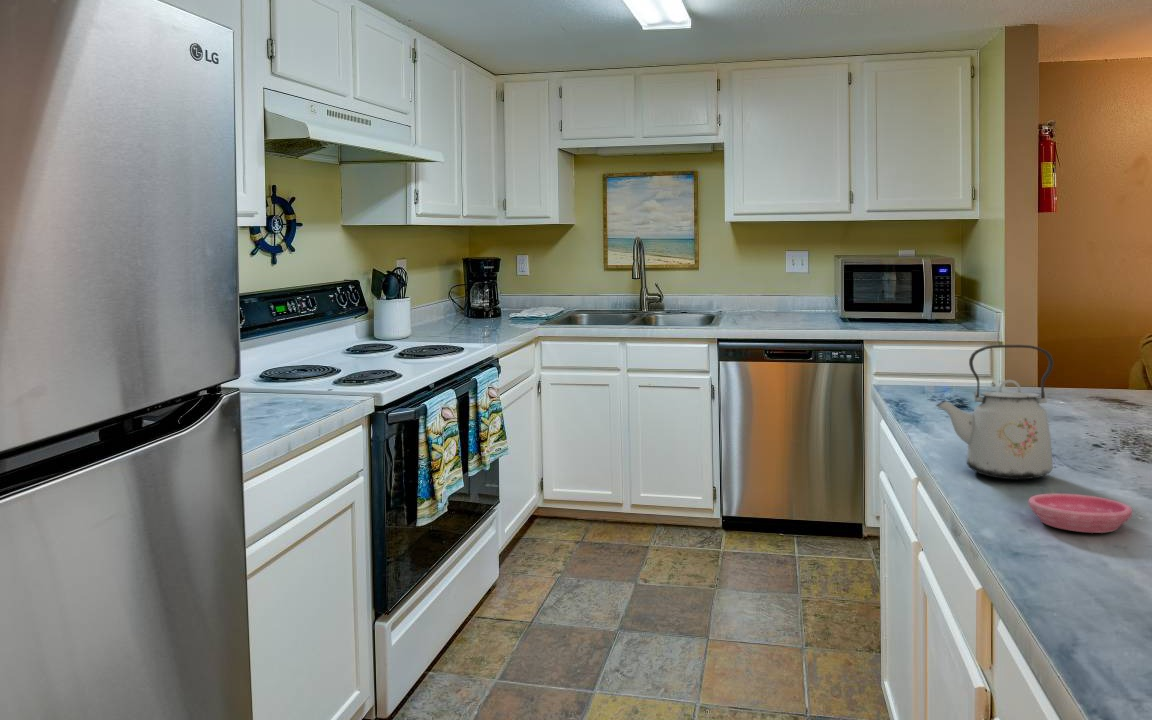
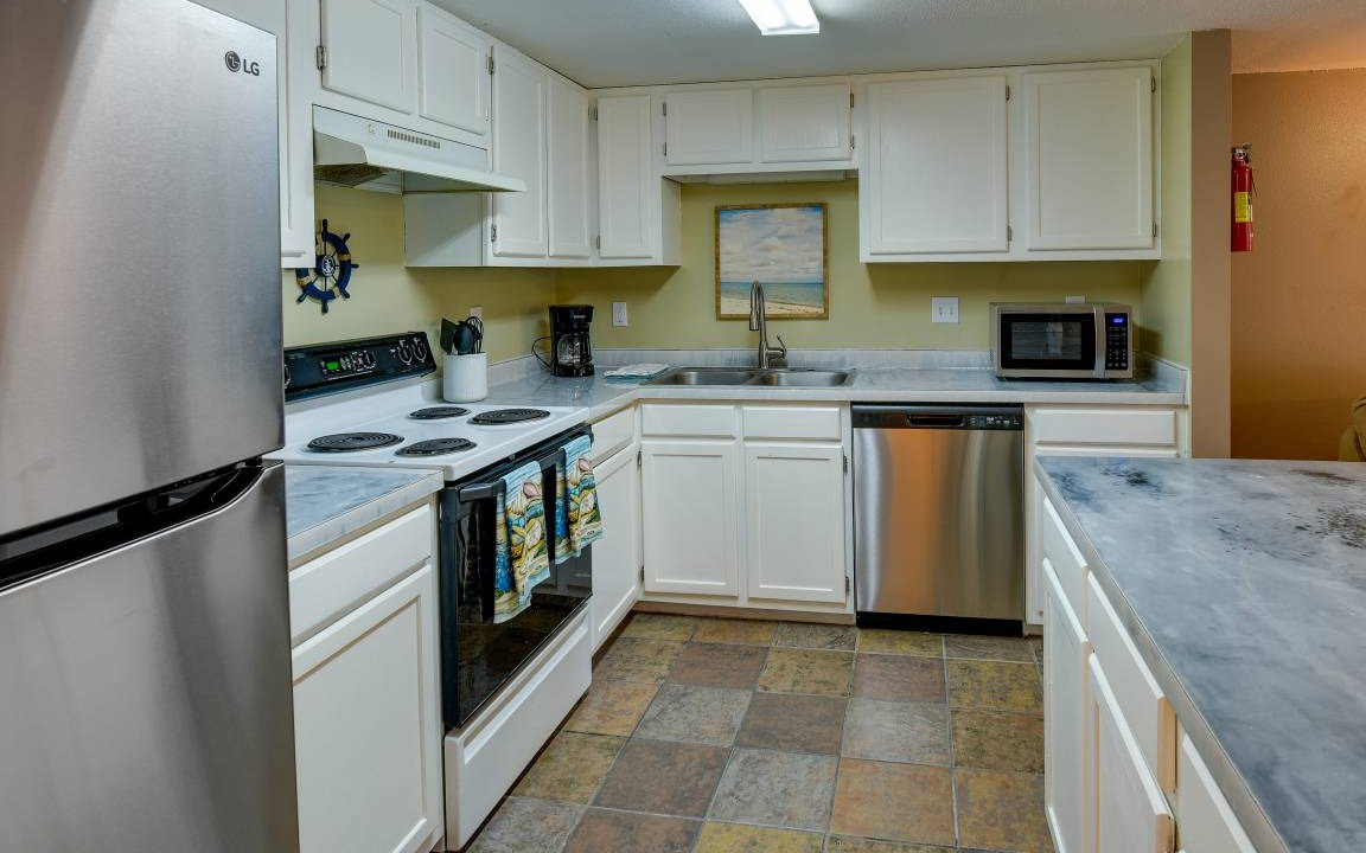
- kettle [935,344,1054,480]
- saucer [1028,493,1133,534]
